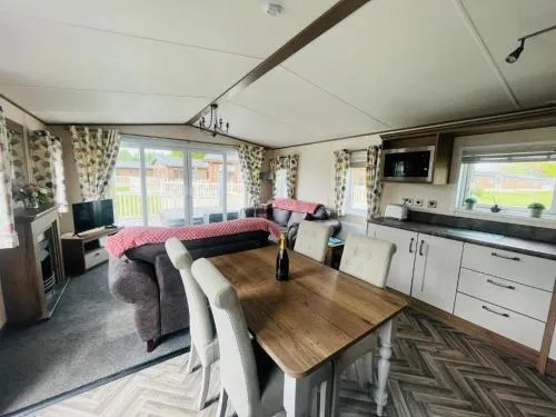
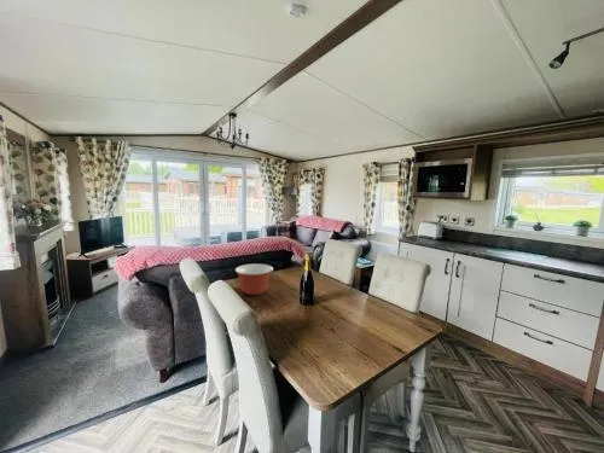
+ mixing bowl [234,262,274,296]
